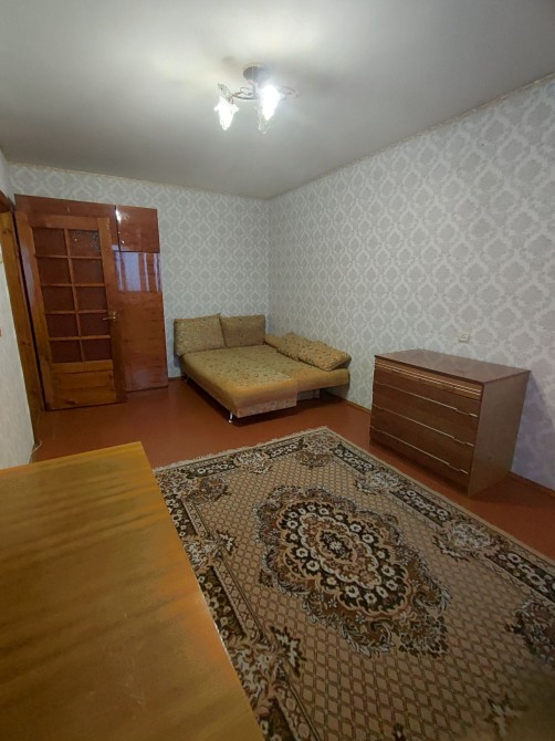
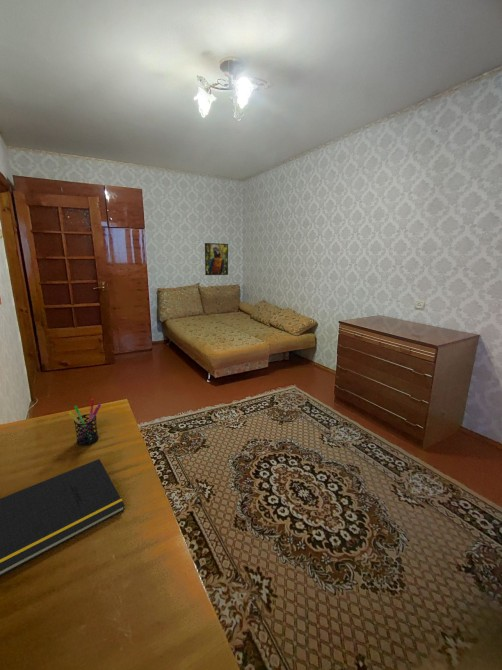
+ notepad [0,458,126,577]
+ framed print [204,242,229,276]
+ pen holder [68,398,102,446]
